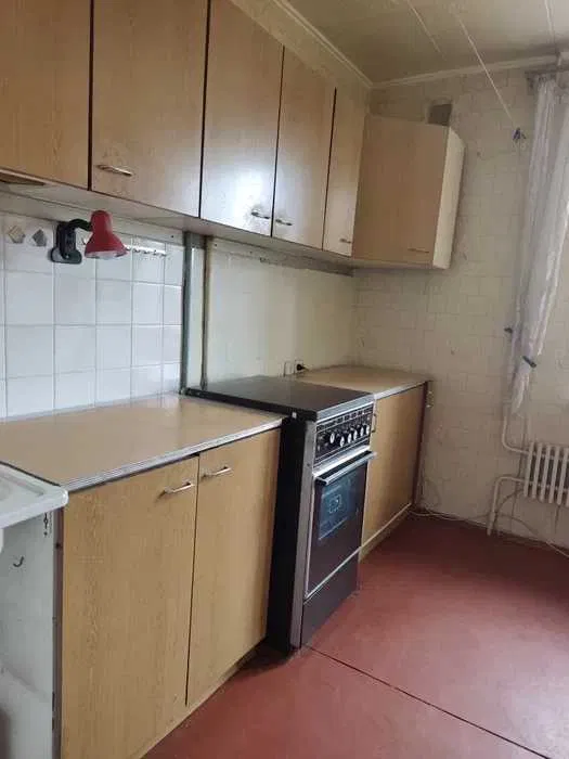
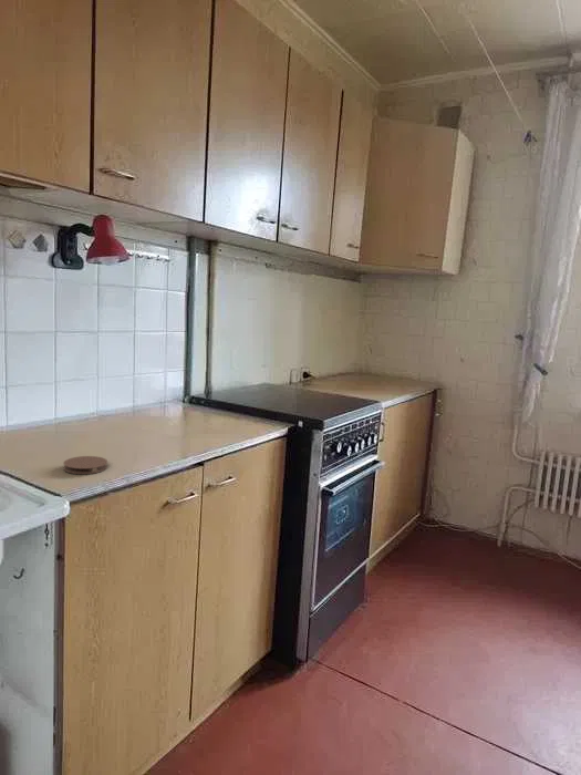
+ coaster [62,455,108,475]
